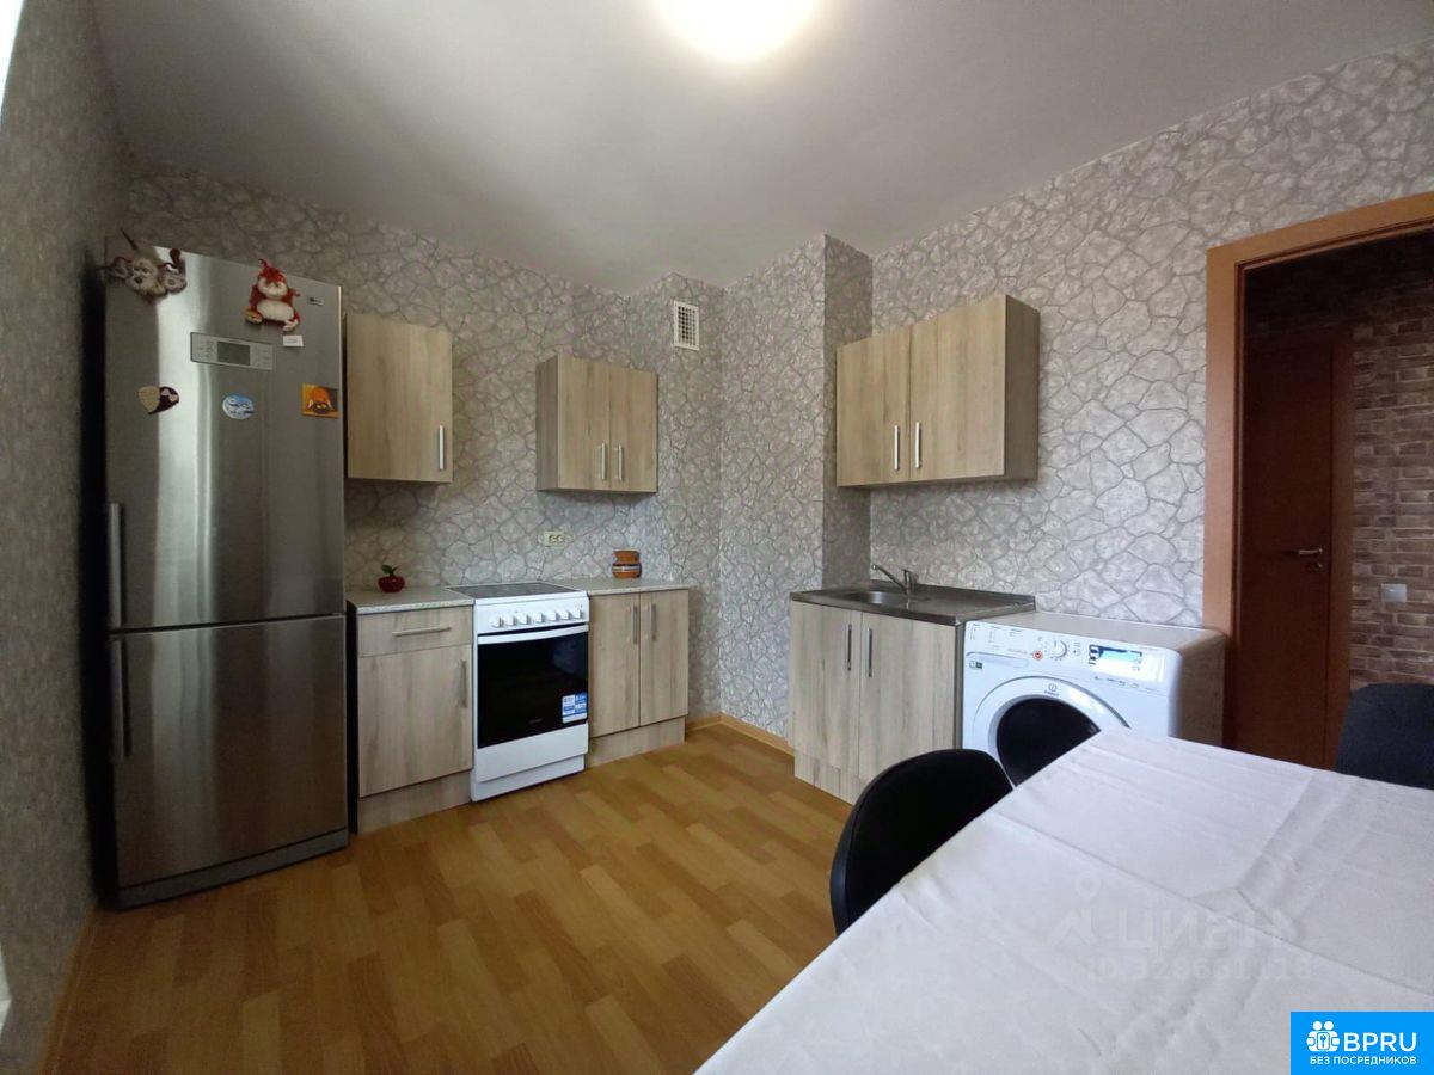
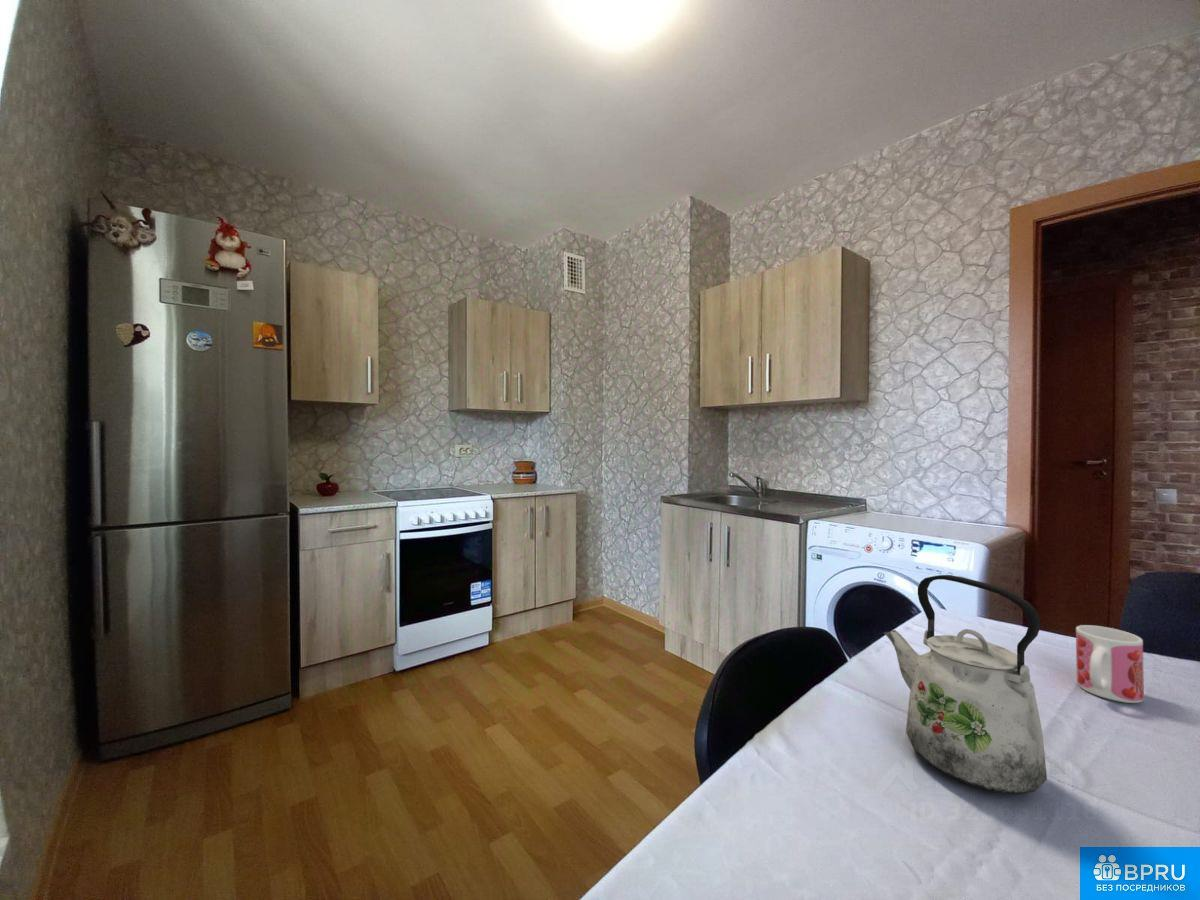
+ mug [1075,624,1145,704]
+ kettle [883,574,1048,796]
